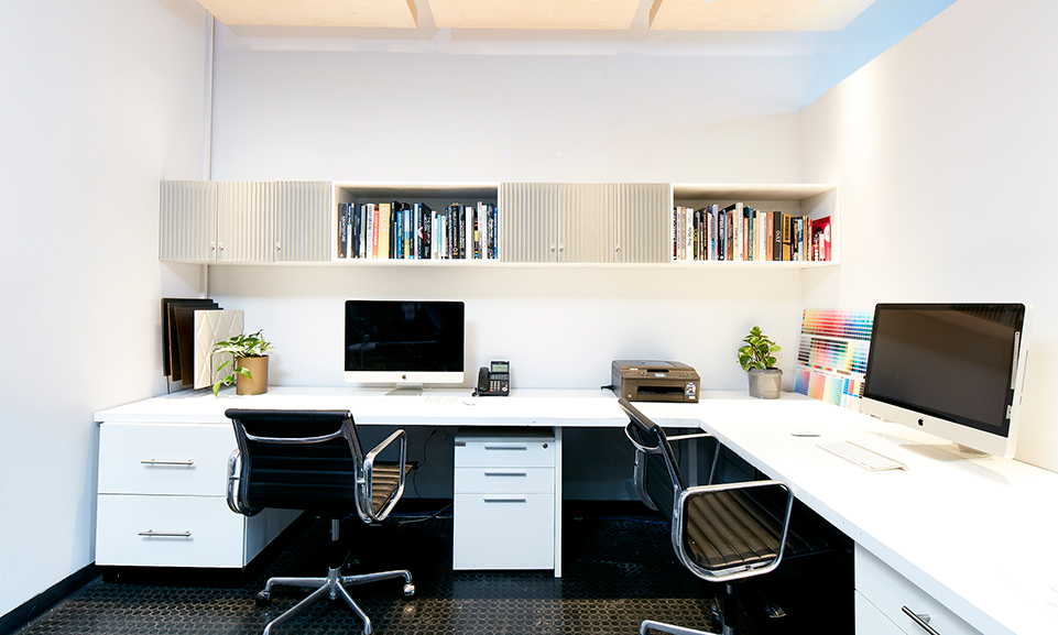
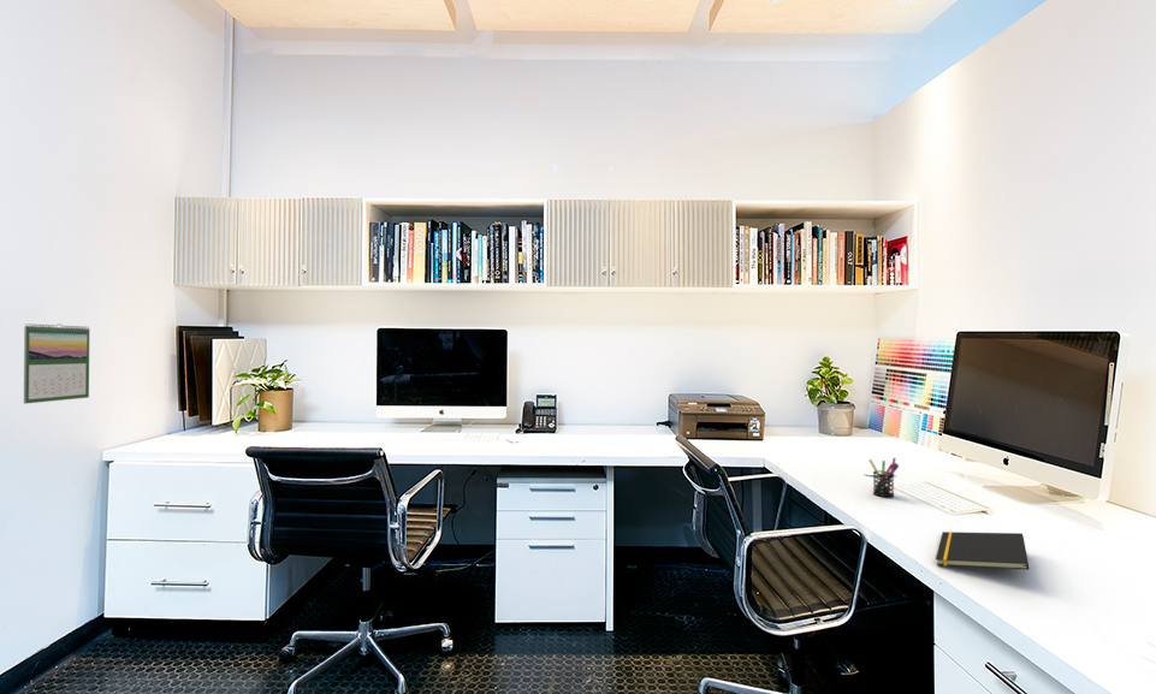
+ notepad [935,530,1031,571]
+ calendar [23,322,90,405]
+ pen holder [867,457,900,498]
